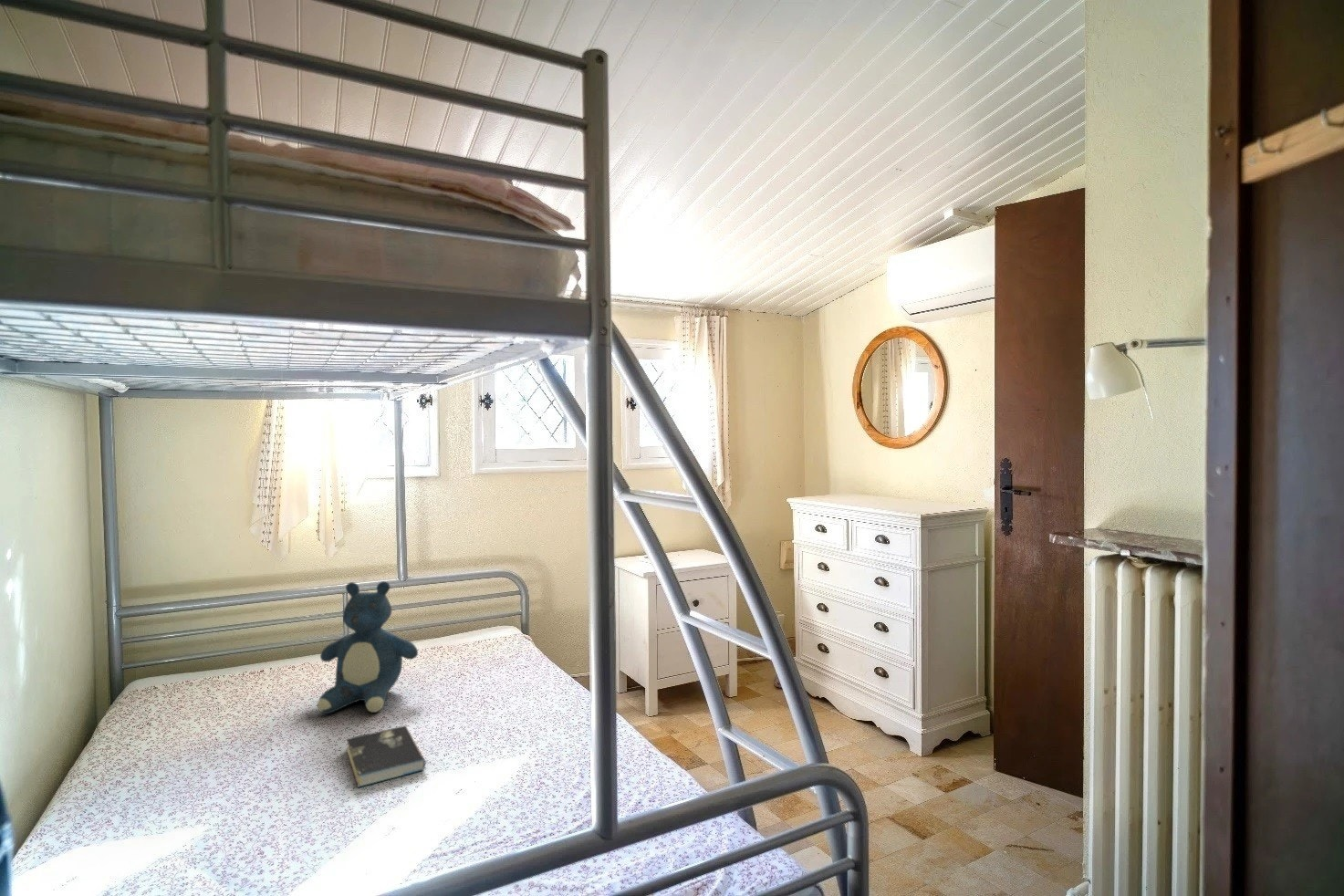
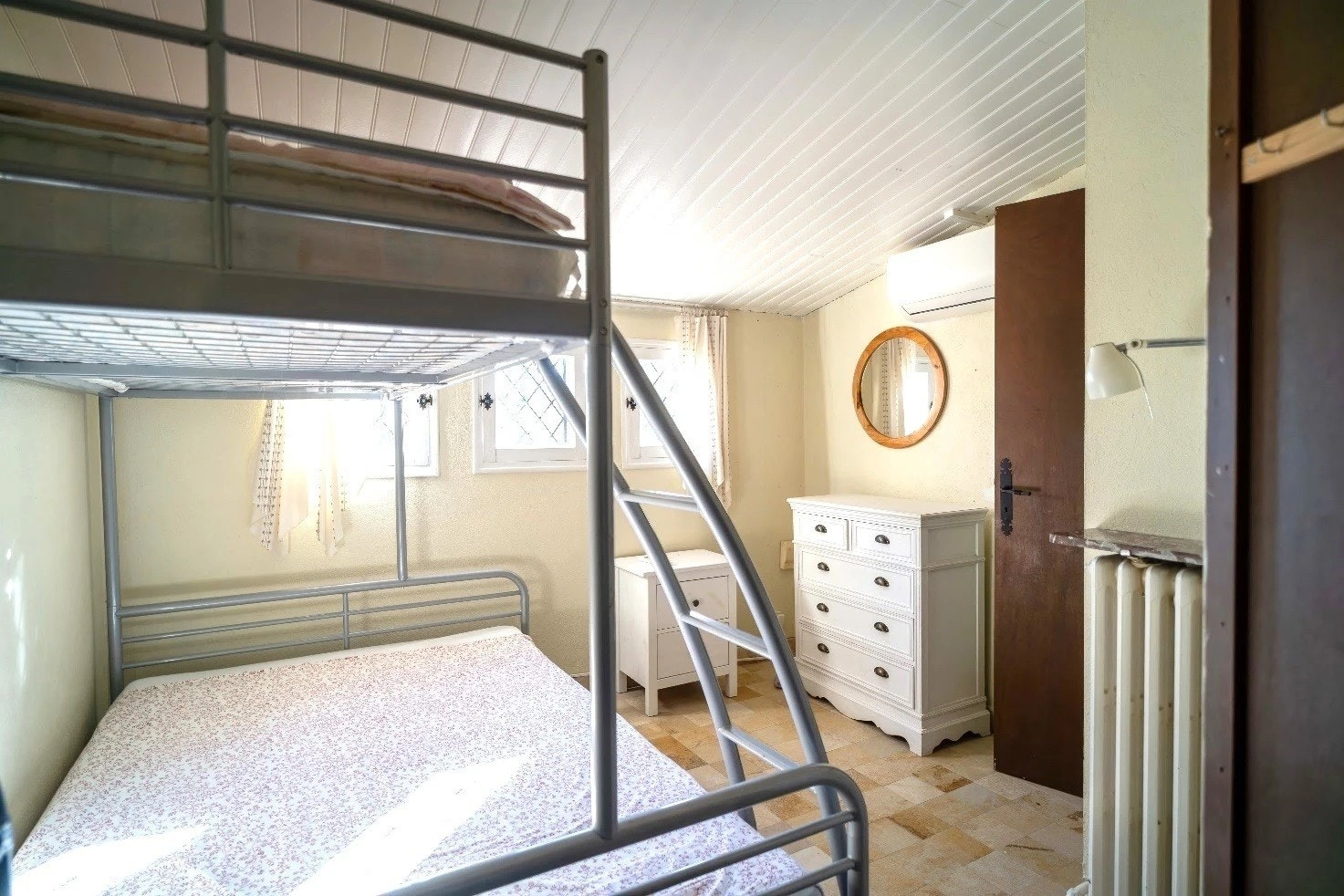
- teddy bear [317,580,419,715]
- book [346,724,426,788]
